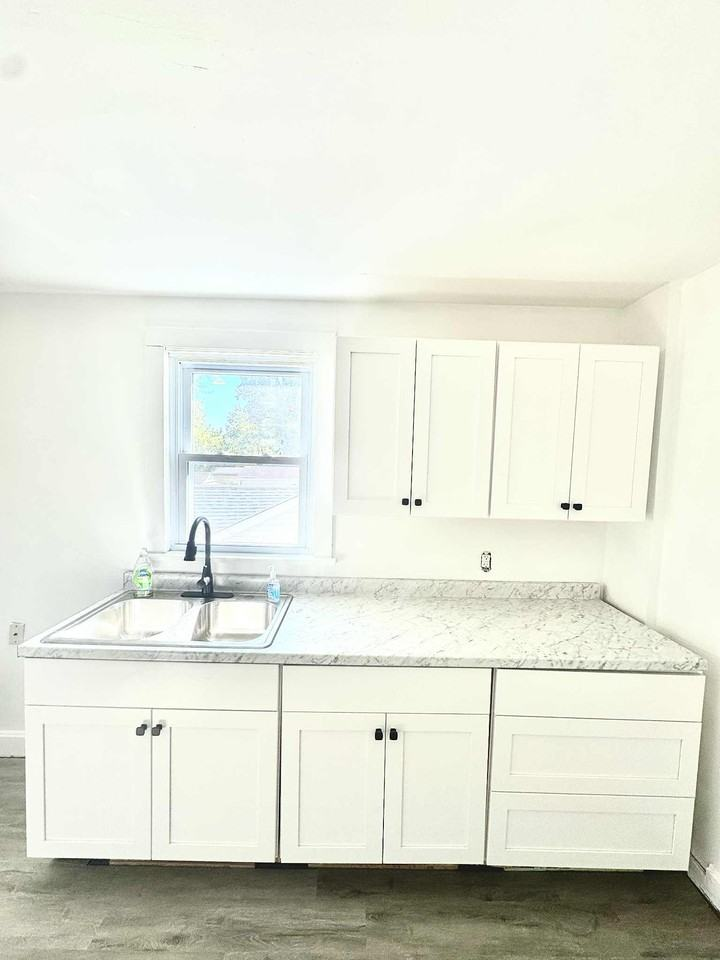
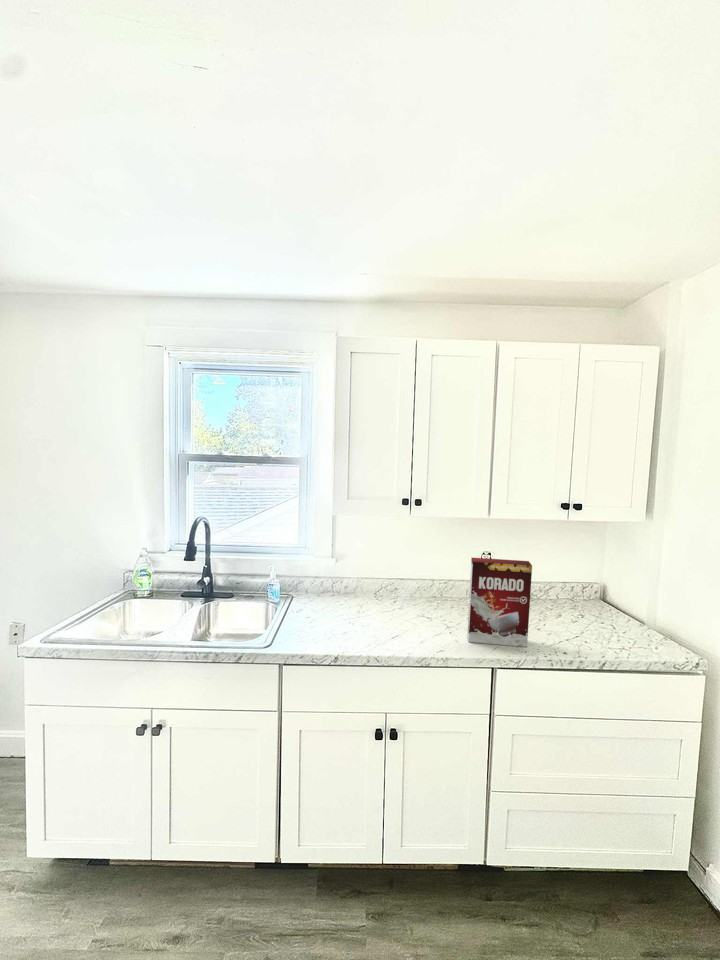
+ cereal box [466,556,533,648]
